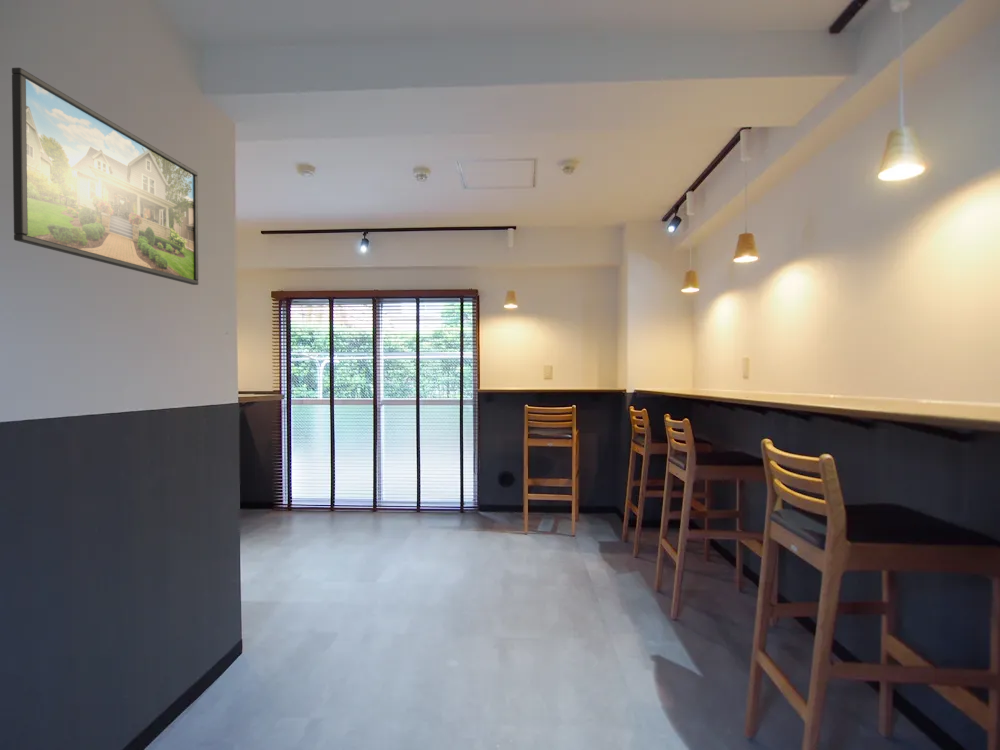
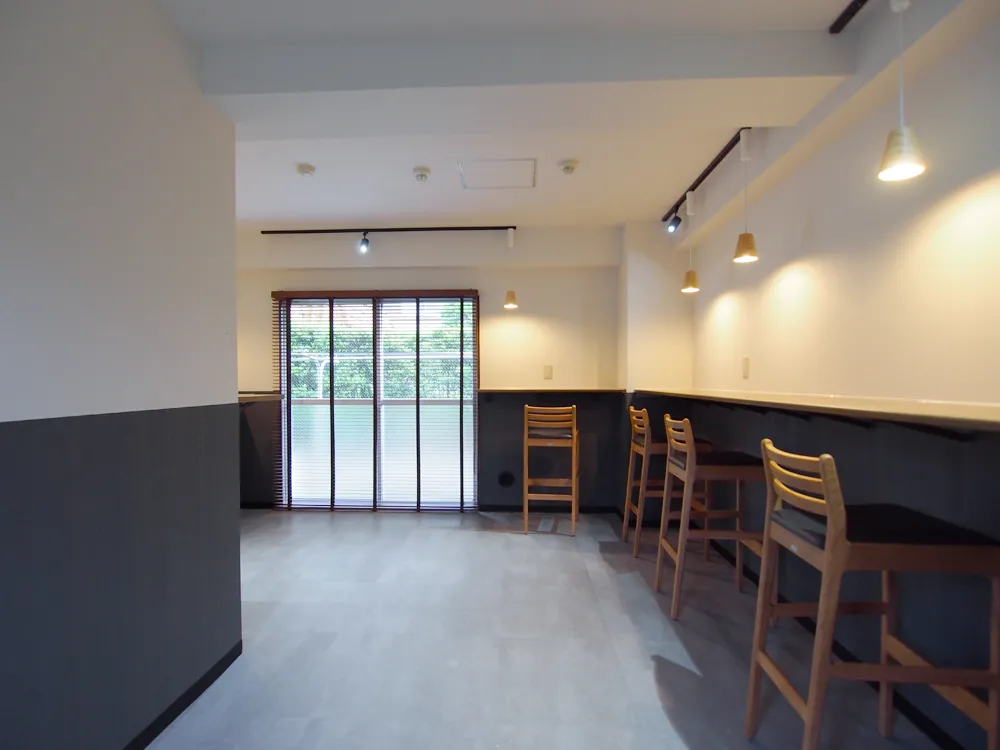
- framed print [11,67,199,286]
